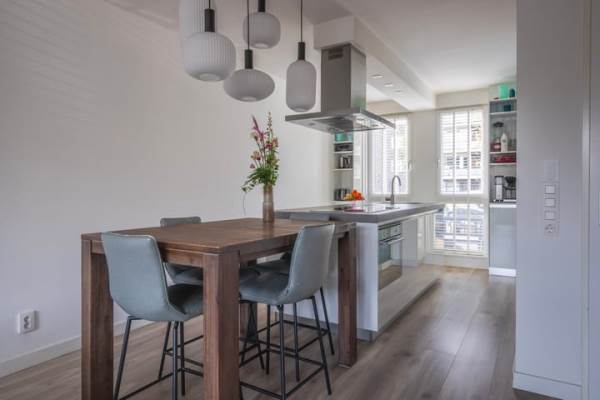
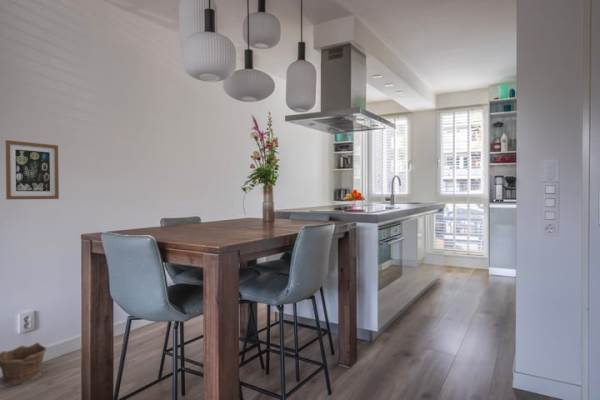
+ clay pot [0,341,48,386]
+ wall art [5,139,60,200]
